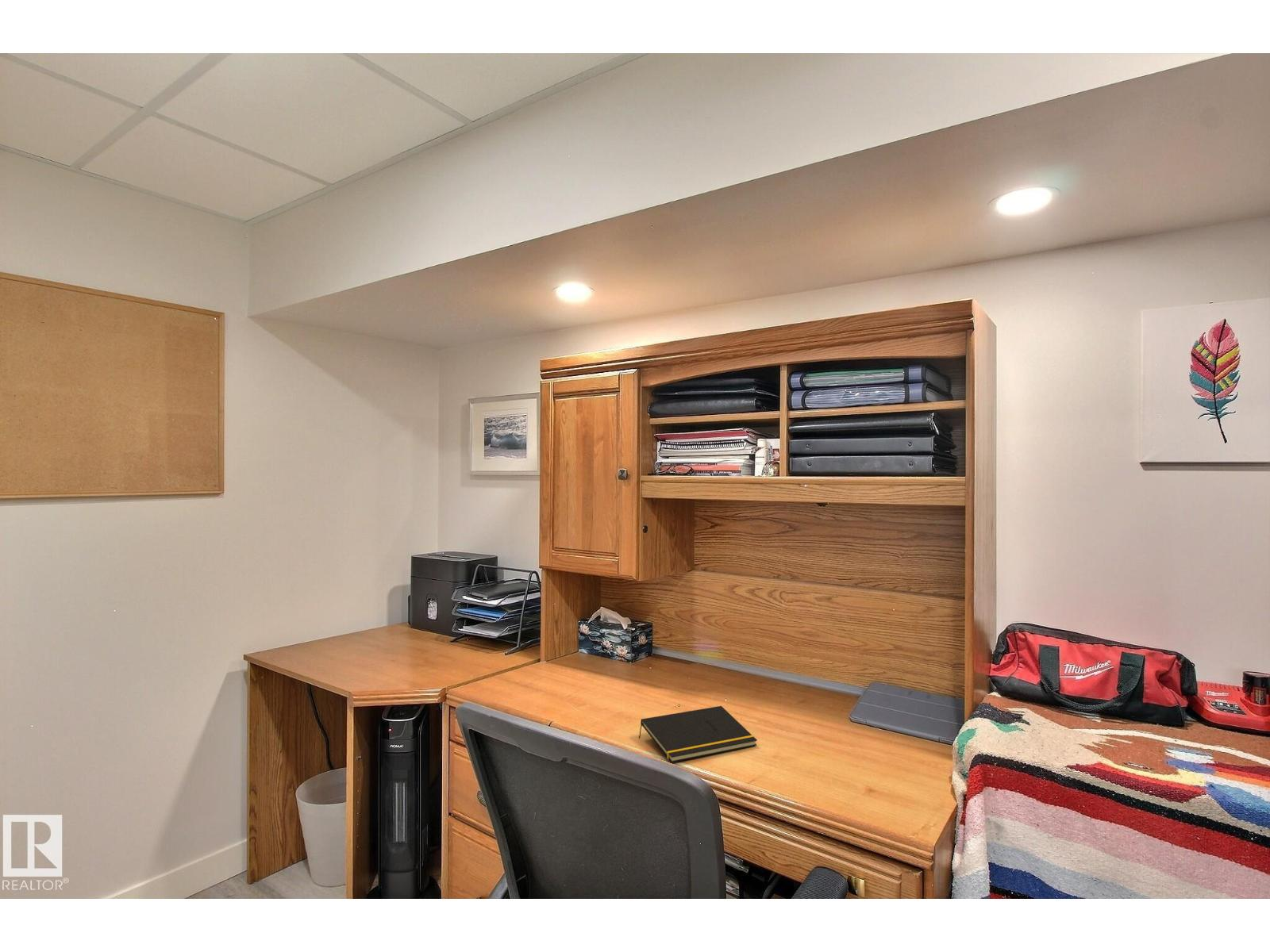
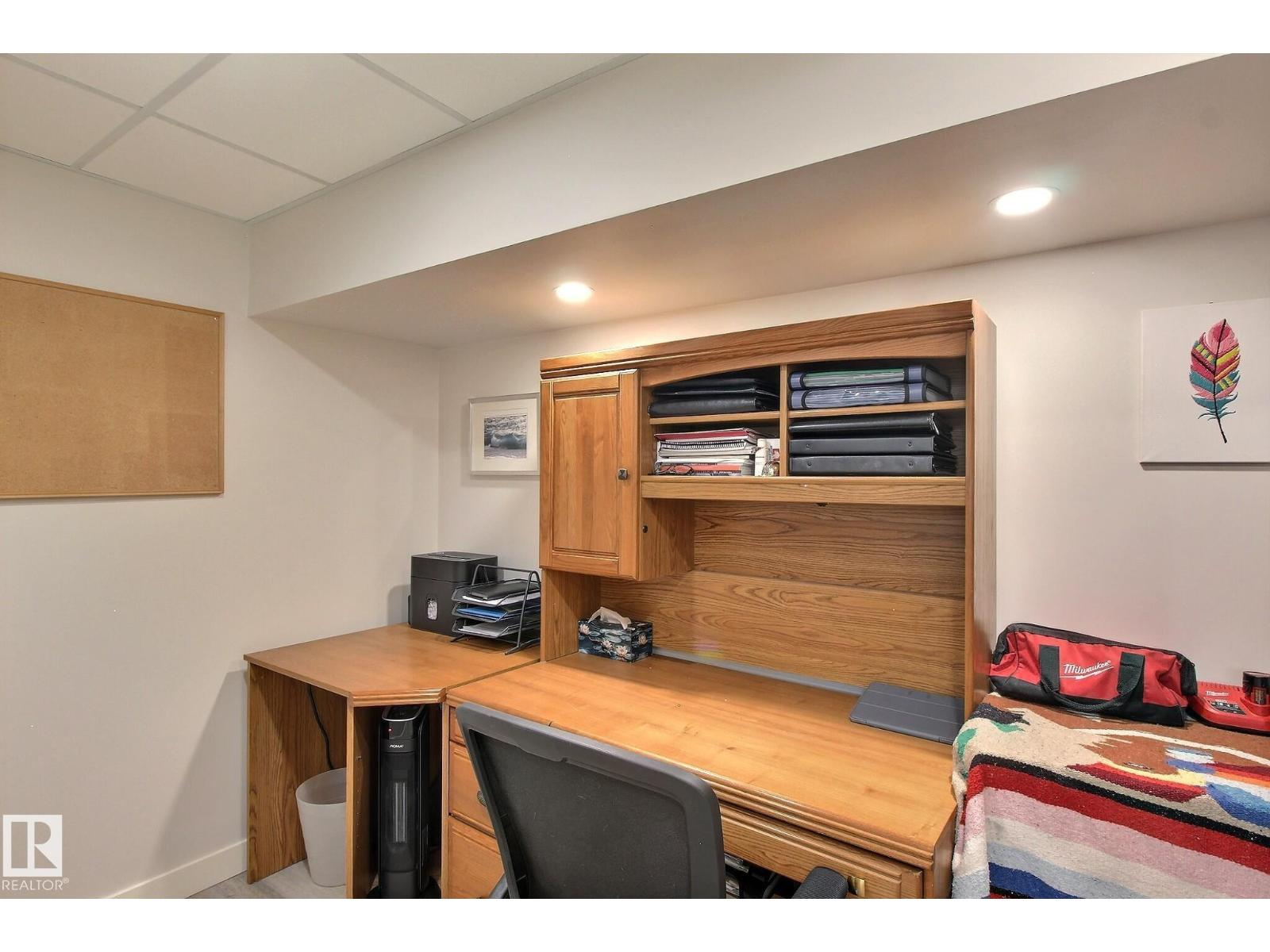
- notepad [638,705,758,763]
